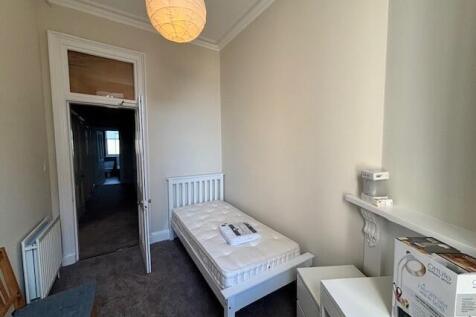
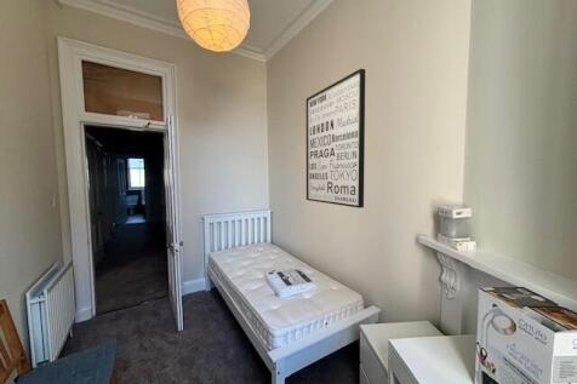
+ wall art [305,68,366,210]
